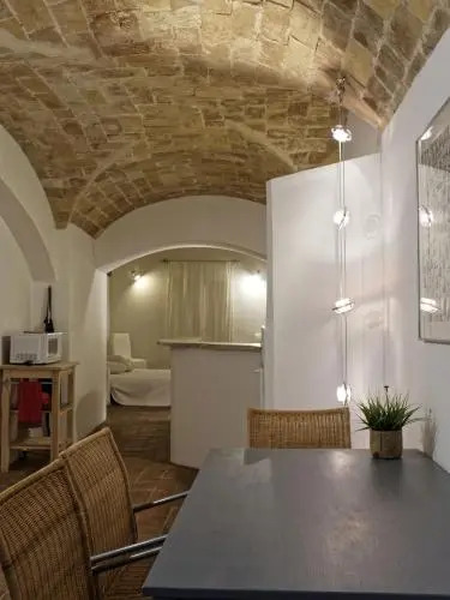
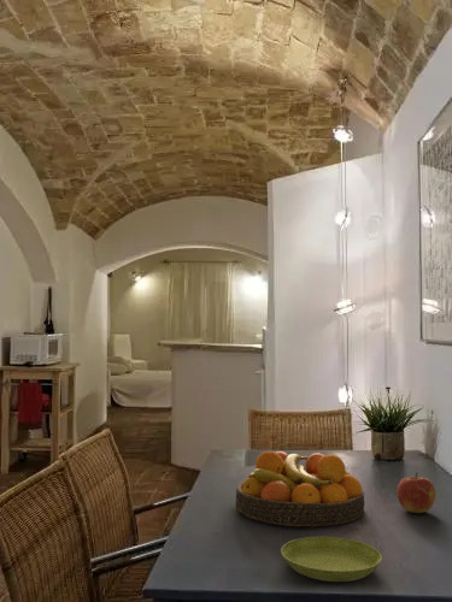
+ saucer [280,536,383,583]
+ fruit bowl [235,450,366,527]
+ apple [397,471,436,514]
